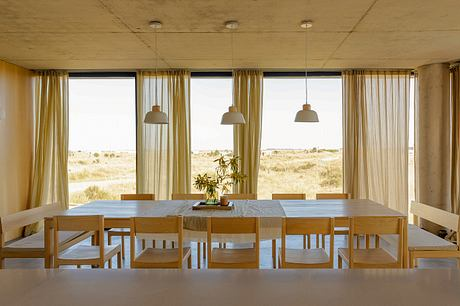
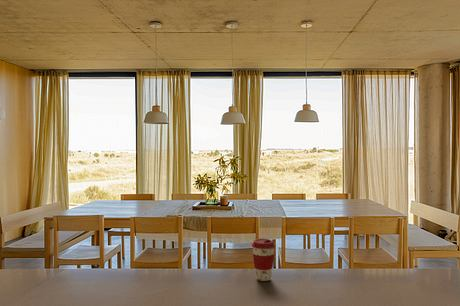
+ coffee cup [251,238,276,282]
